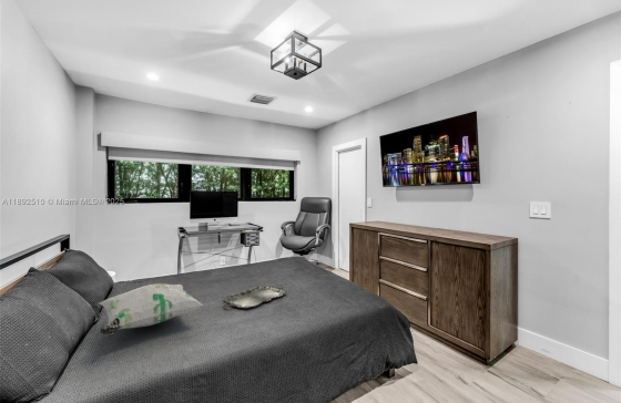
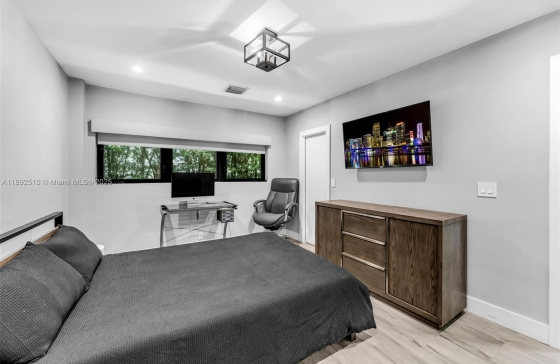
- decorative pillow [99,282,204,337]
- serving tray [223,283,287,309]
